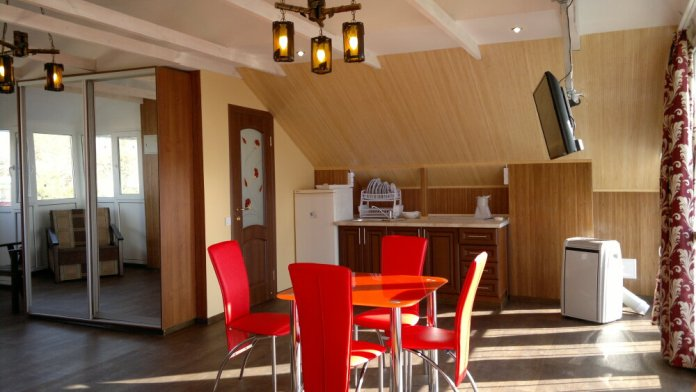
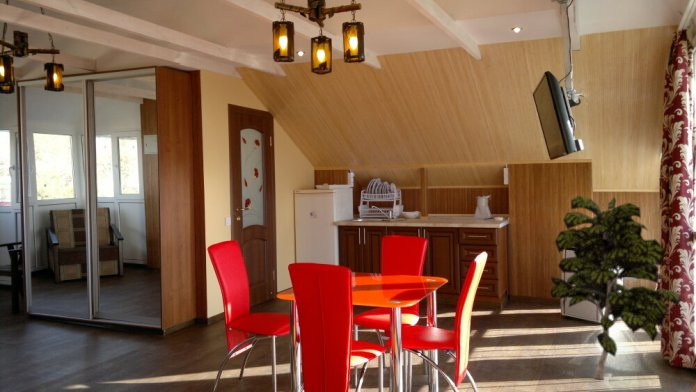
+ indoor plant [549,194,682,380]
